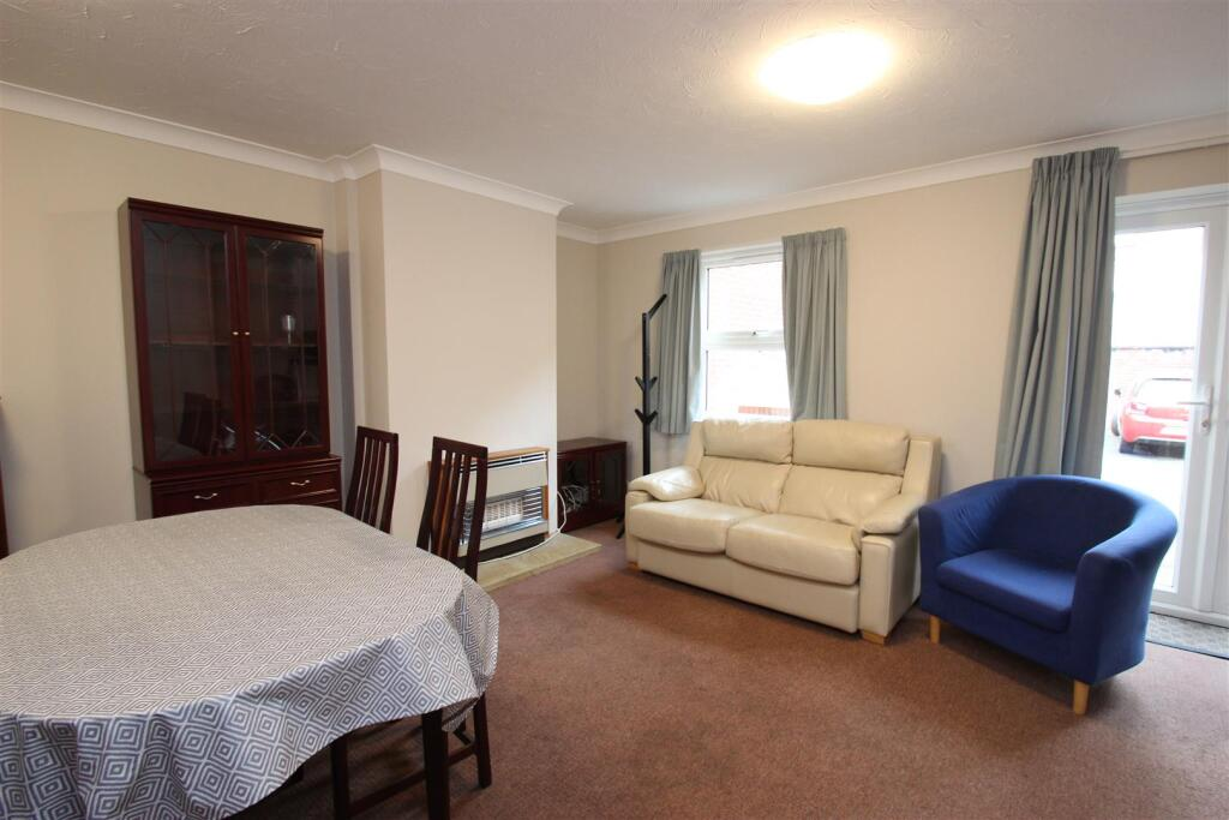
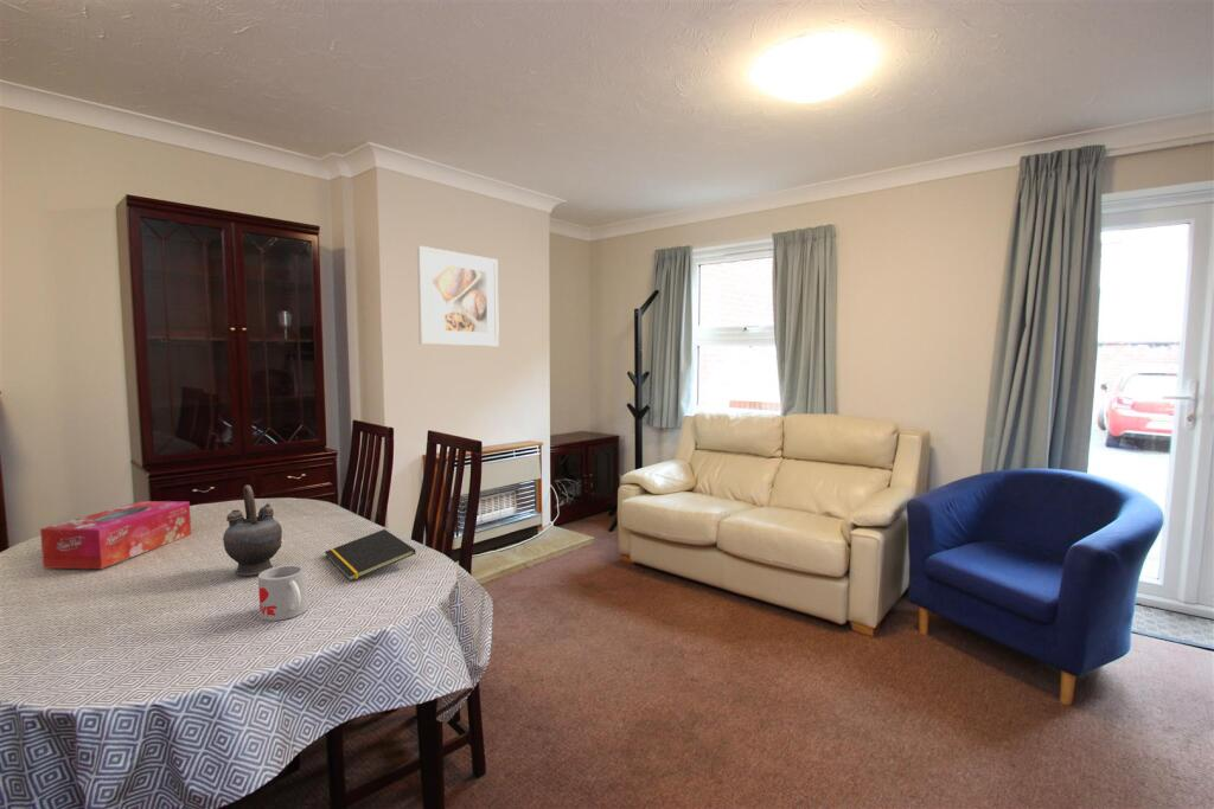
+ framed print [416,245,500,347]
+ tissue box [39,500,192,570]
+ teapot [222,484,283,577]
+ mug [257,564,309,622]
+ notepad [324,528,417,582]
